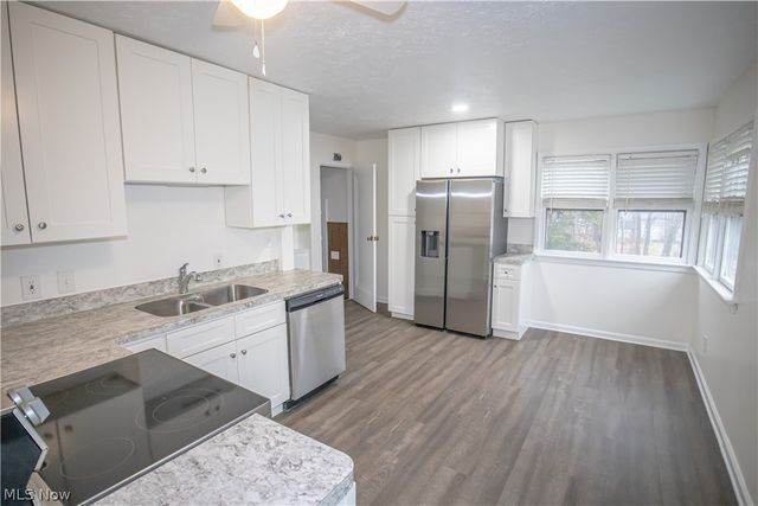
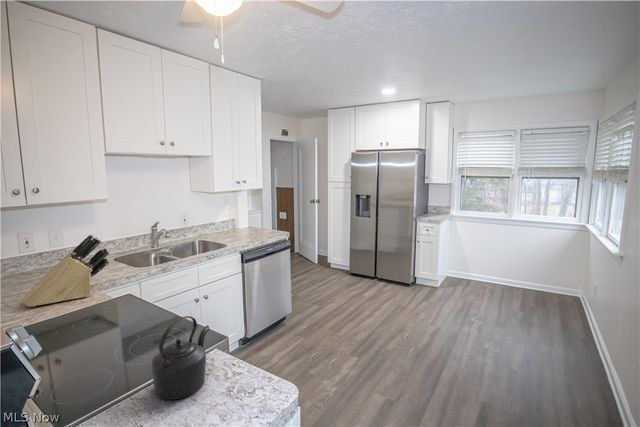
+ knife block [21,233,111,307]
+ kettle [150,315,210,400]
